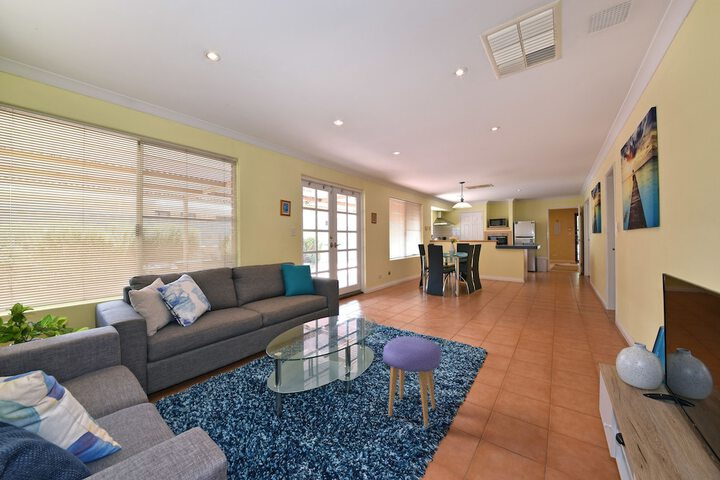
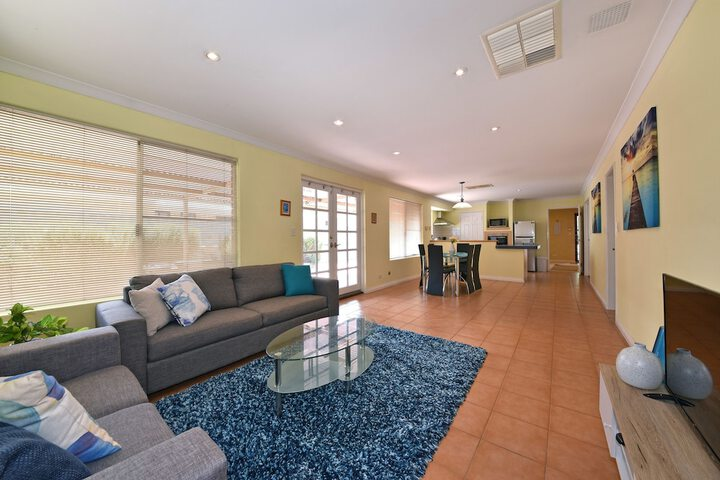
- stool [382,335,442,428]
